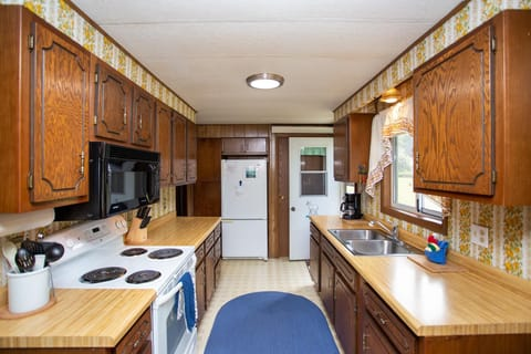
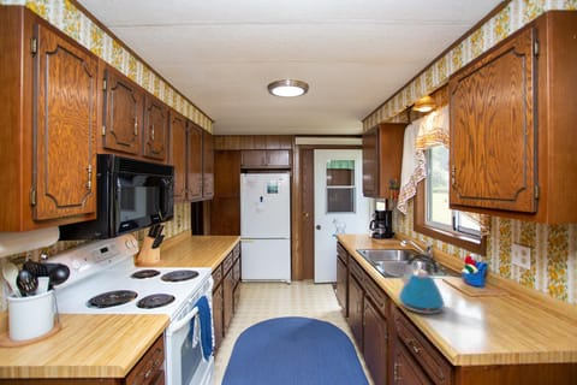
+ kettle [398,253,448,315]
